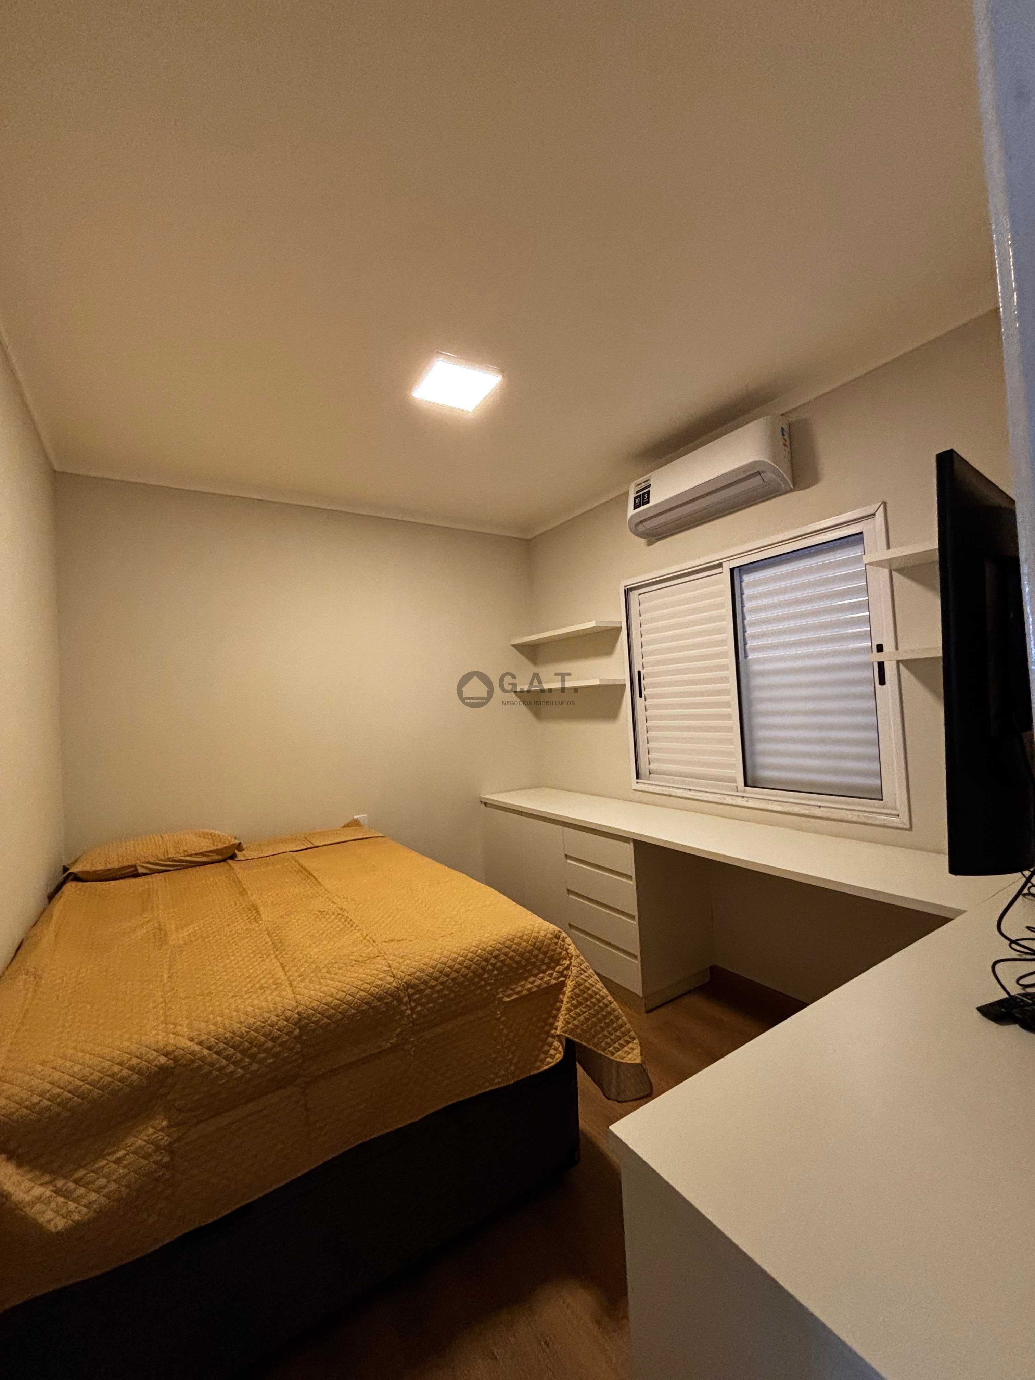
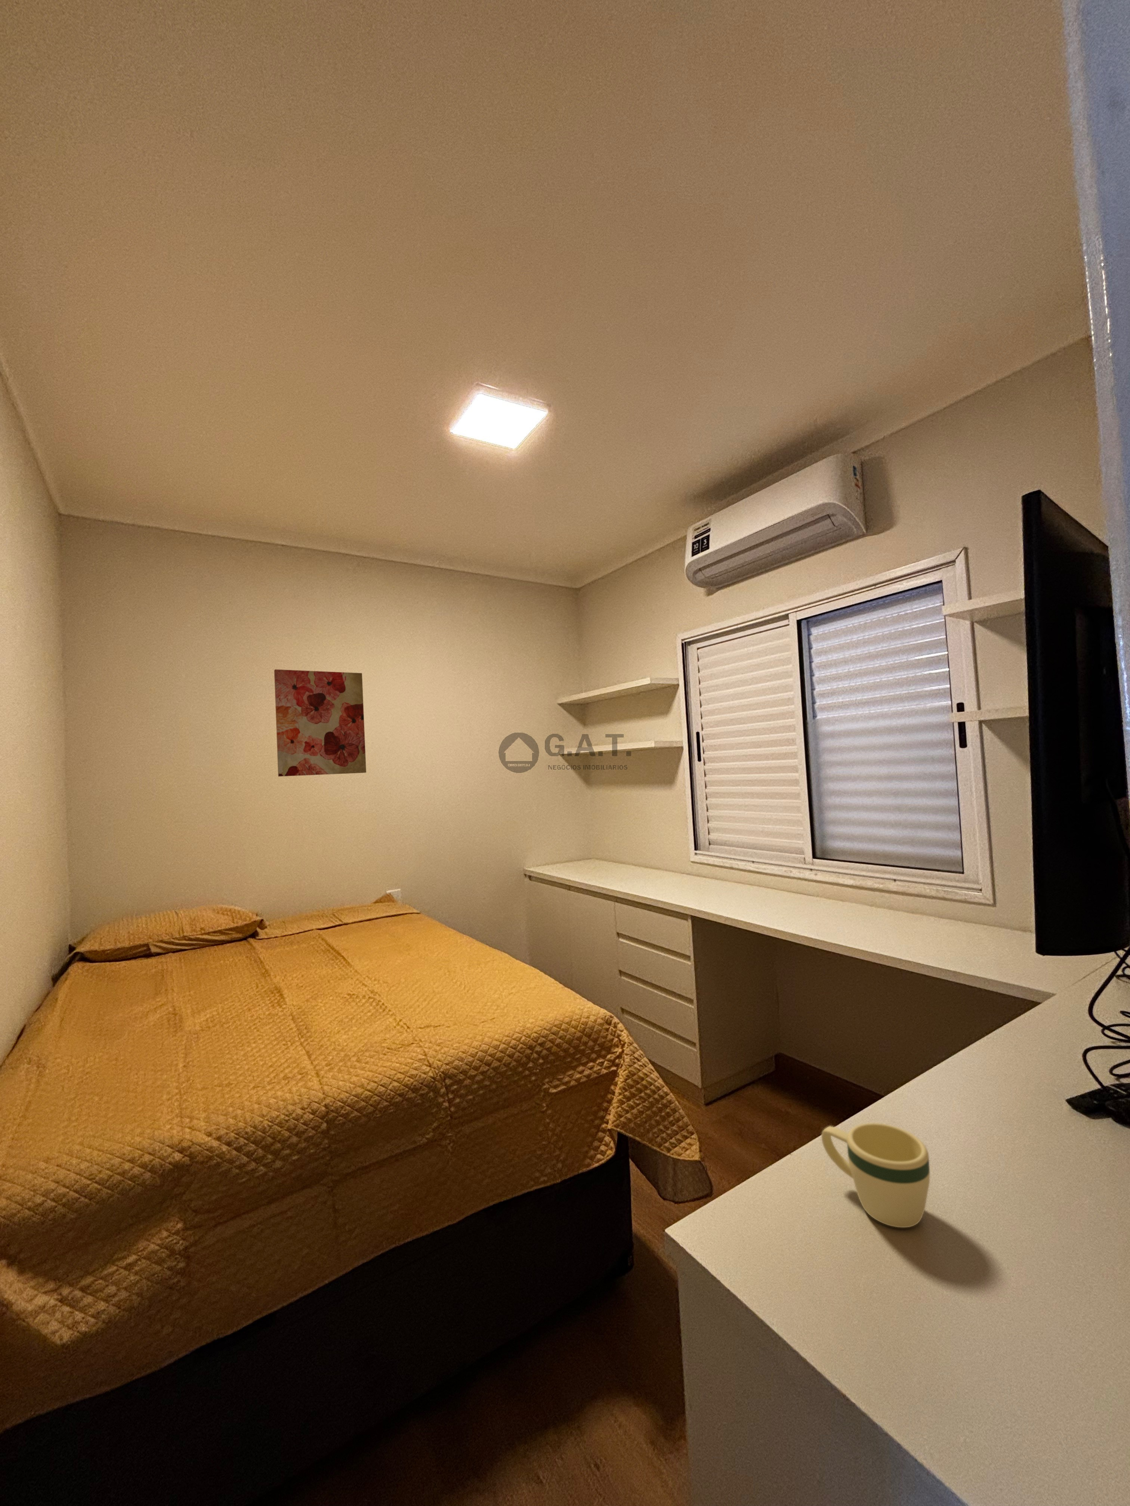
+ mug [821,1123,931,1228]
+ wall art [274,669,367,777]
